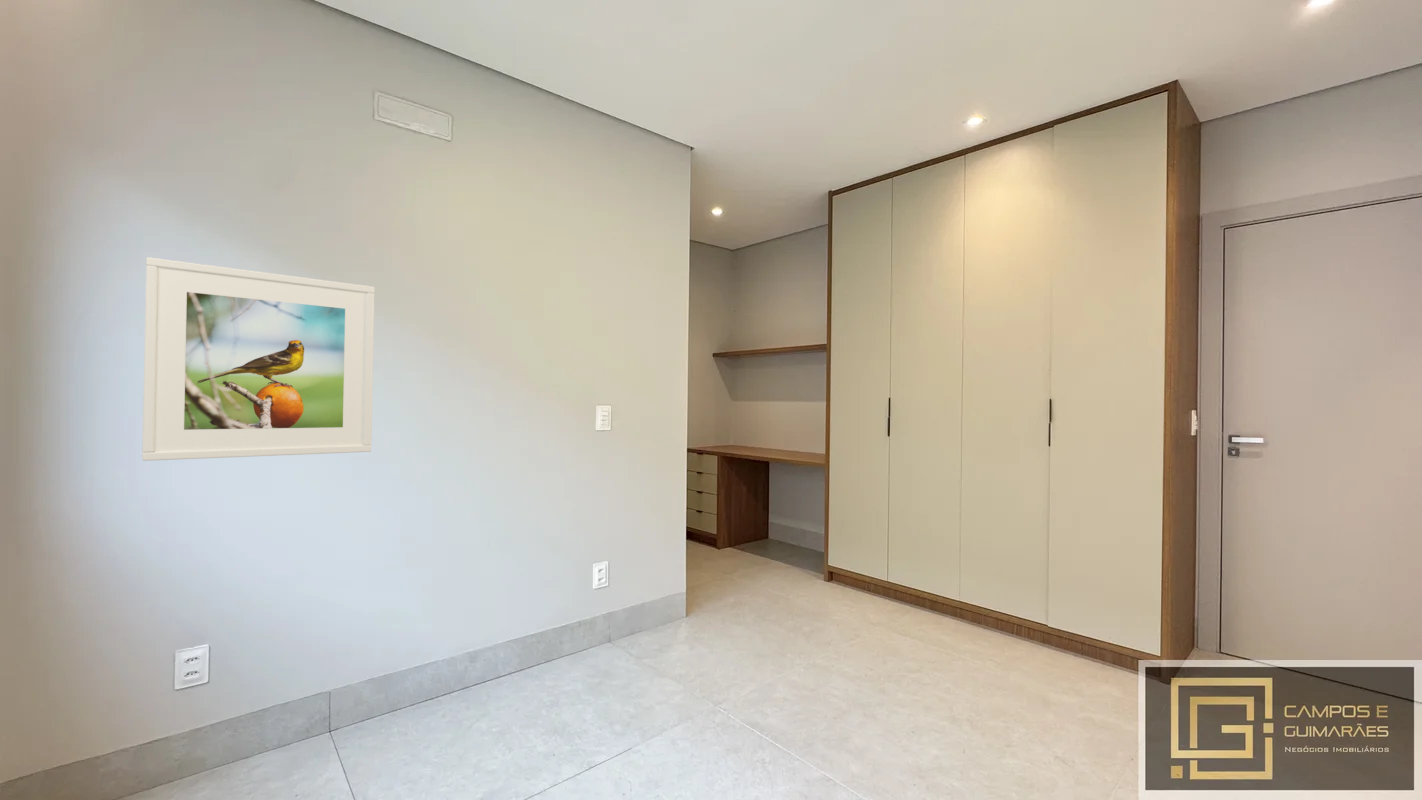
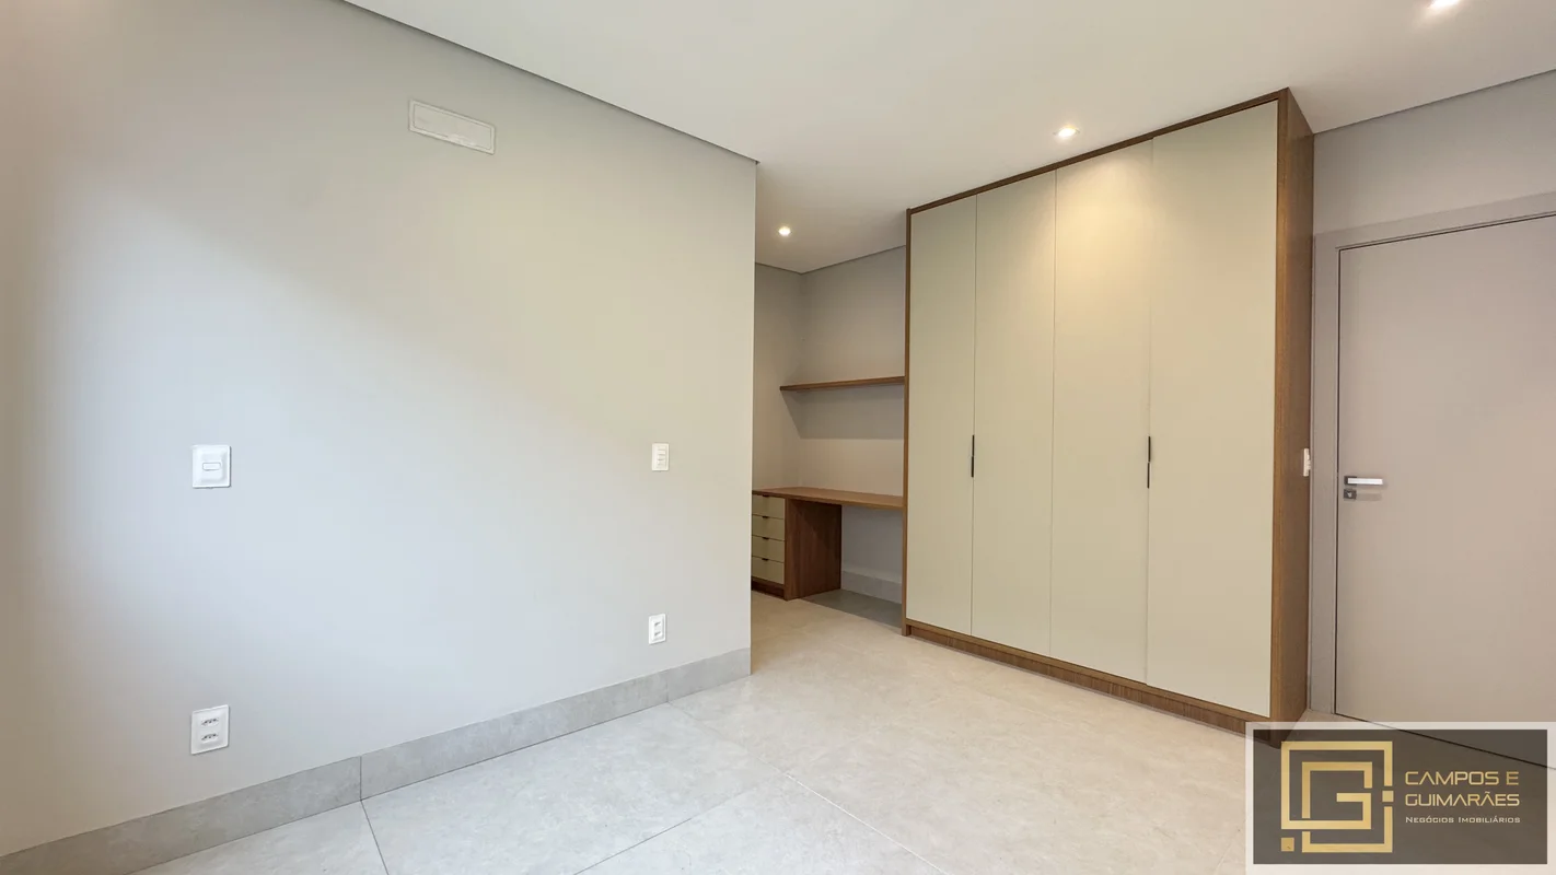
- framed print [141,256,375,462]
